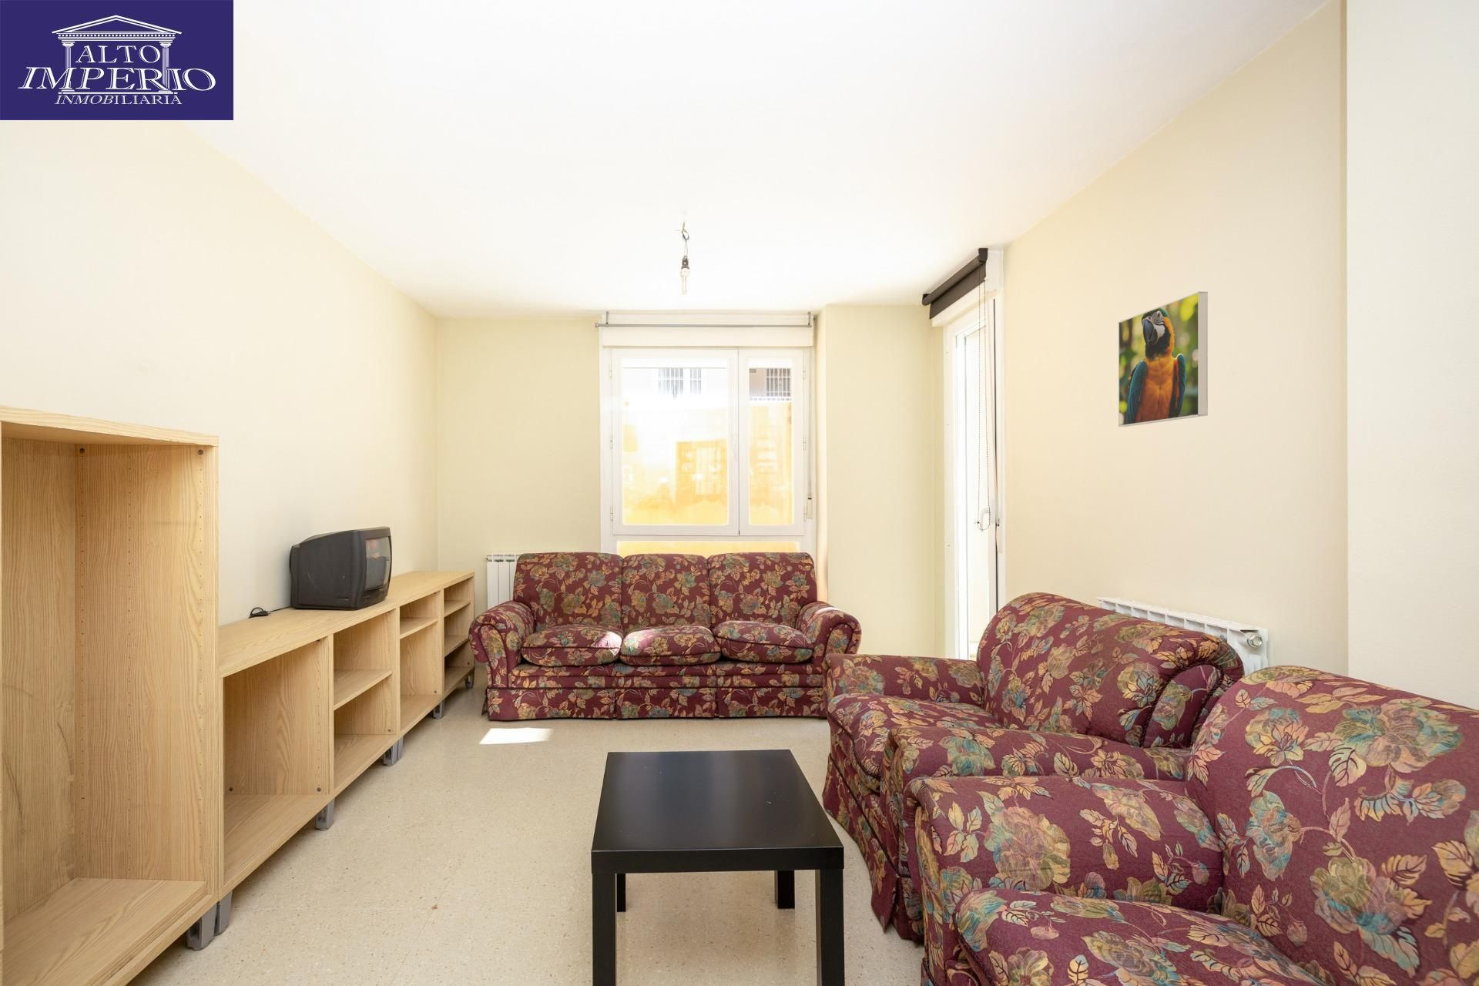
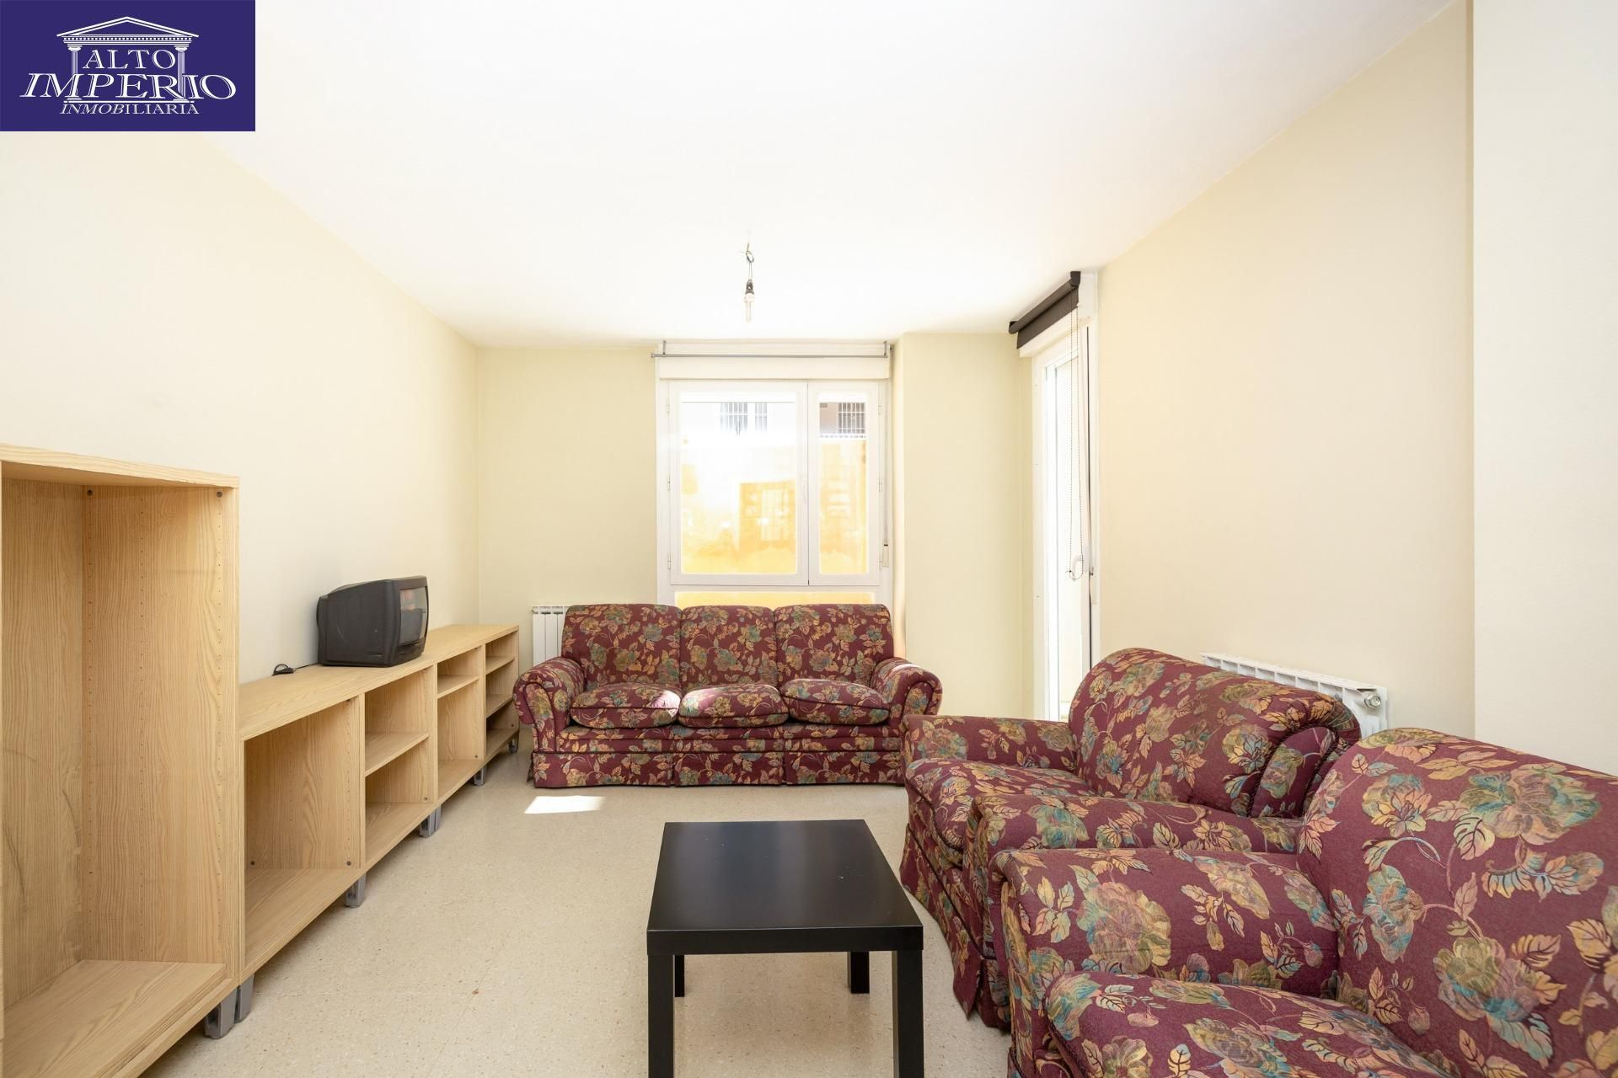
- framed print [1118,292,1208,427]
